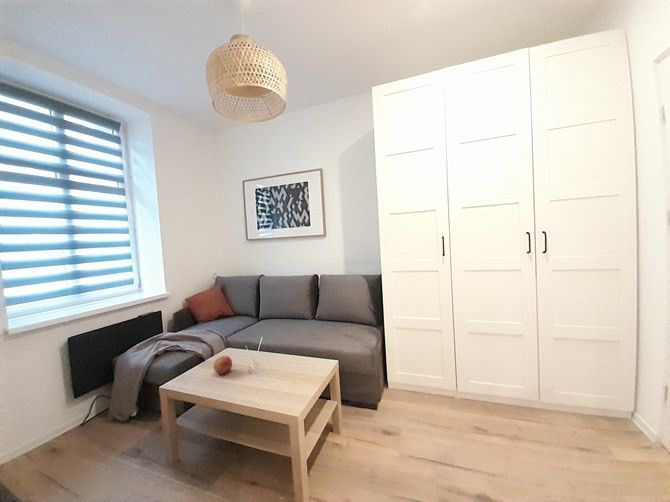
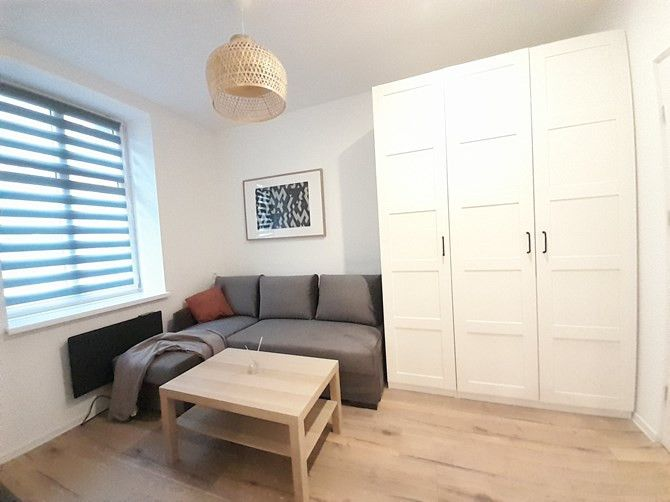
- apple [213,355,233,375]
